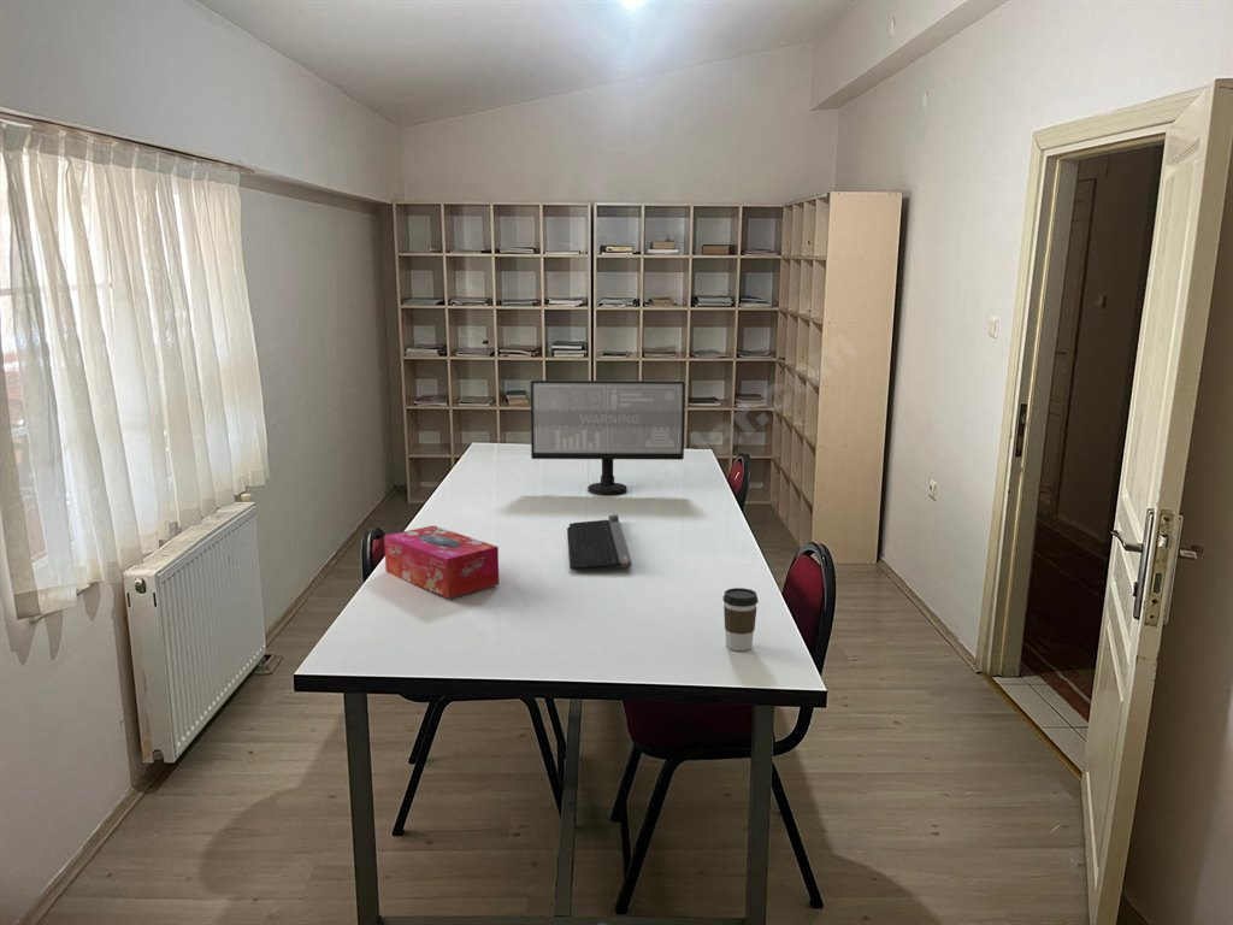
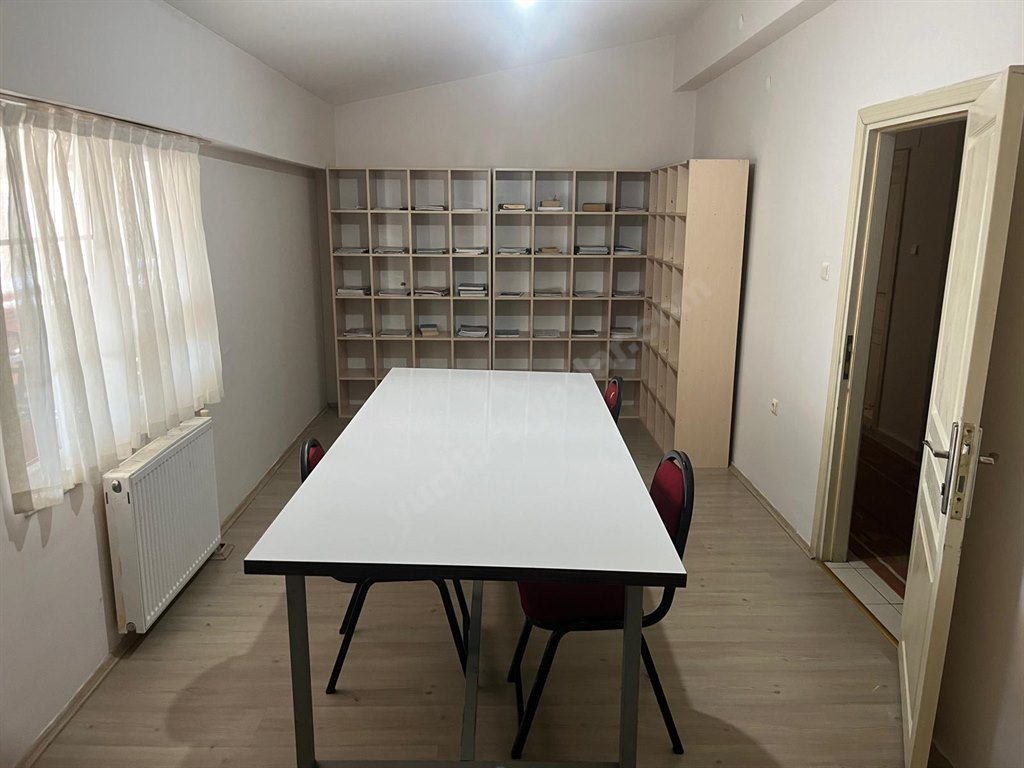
- computer monitor [530,379,686,495]
- tissue box [383,525,500,600]
- computer keyboard [566,513,632,571]
- coffee cup [722,587,759,652]
